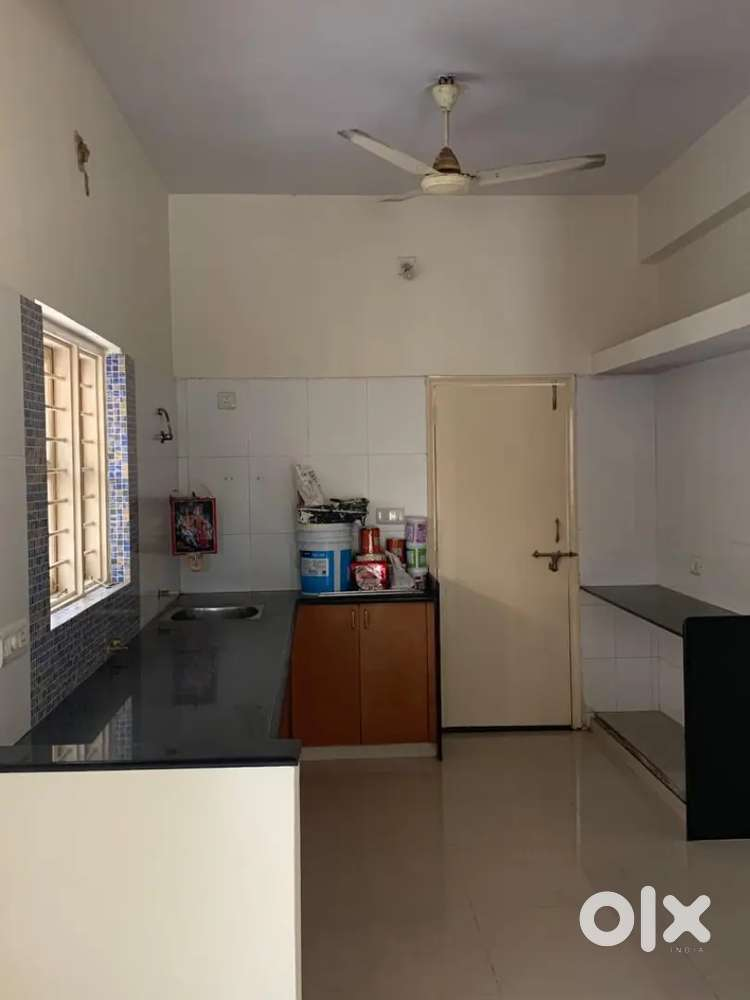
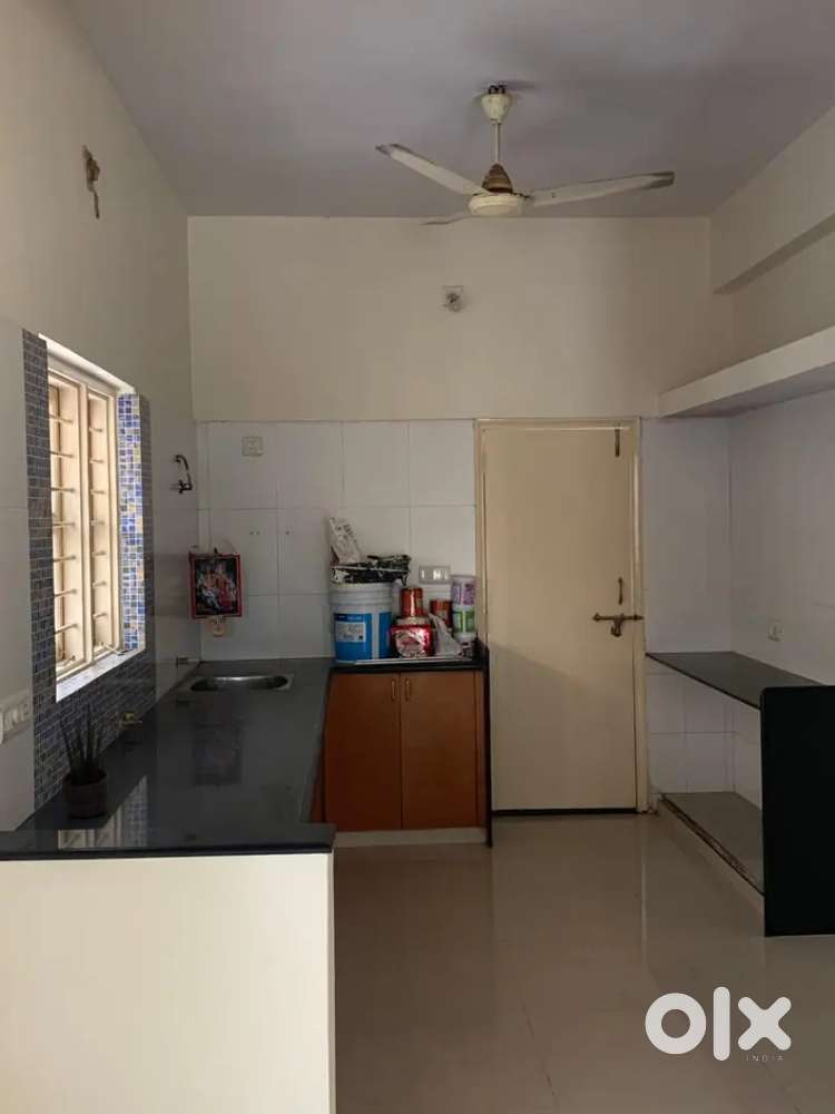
+ potted plant [58,701,110,819]
